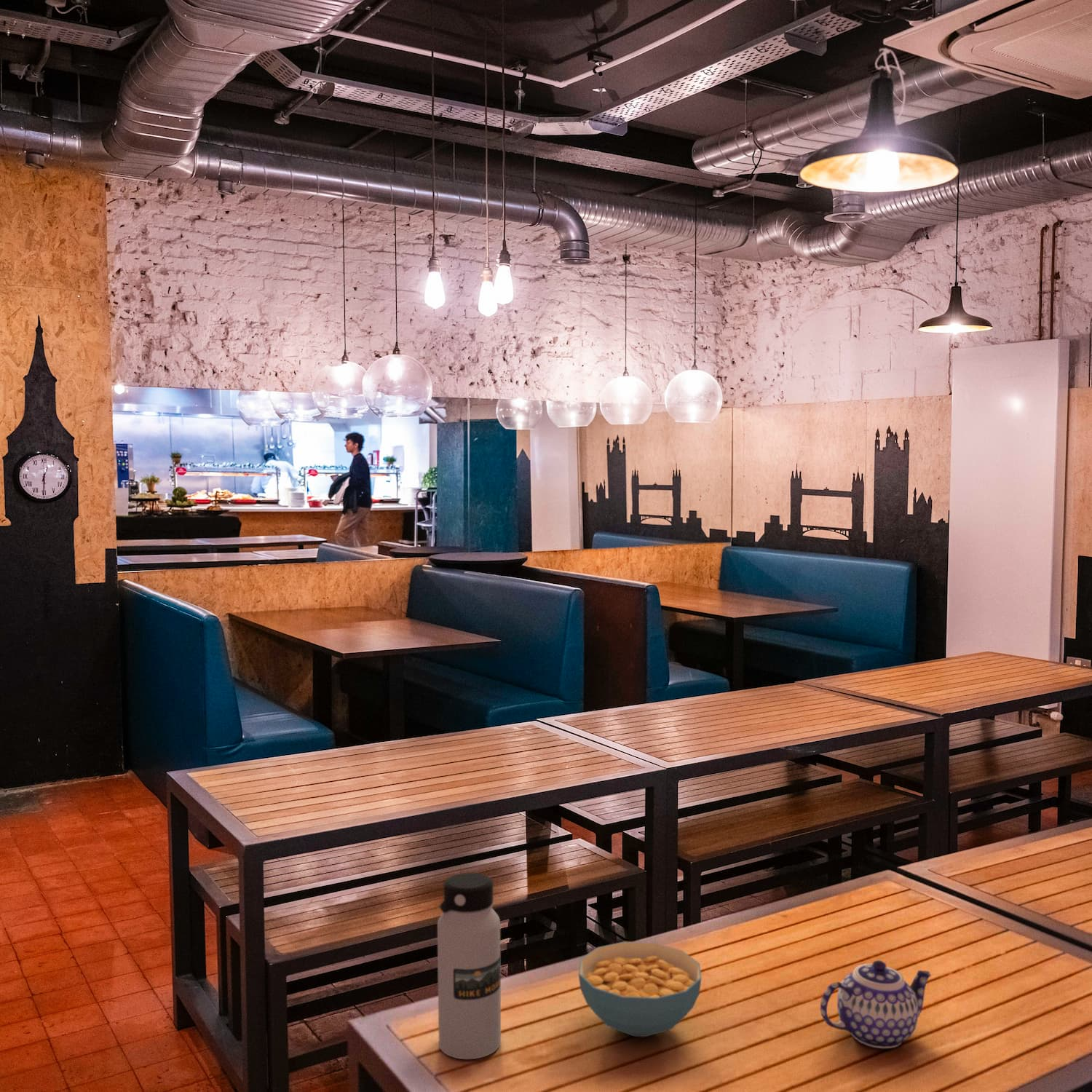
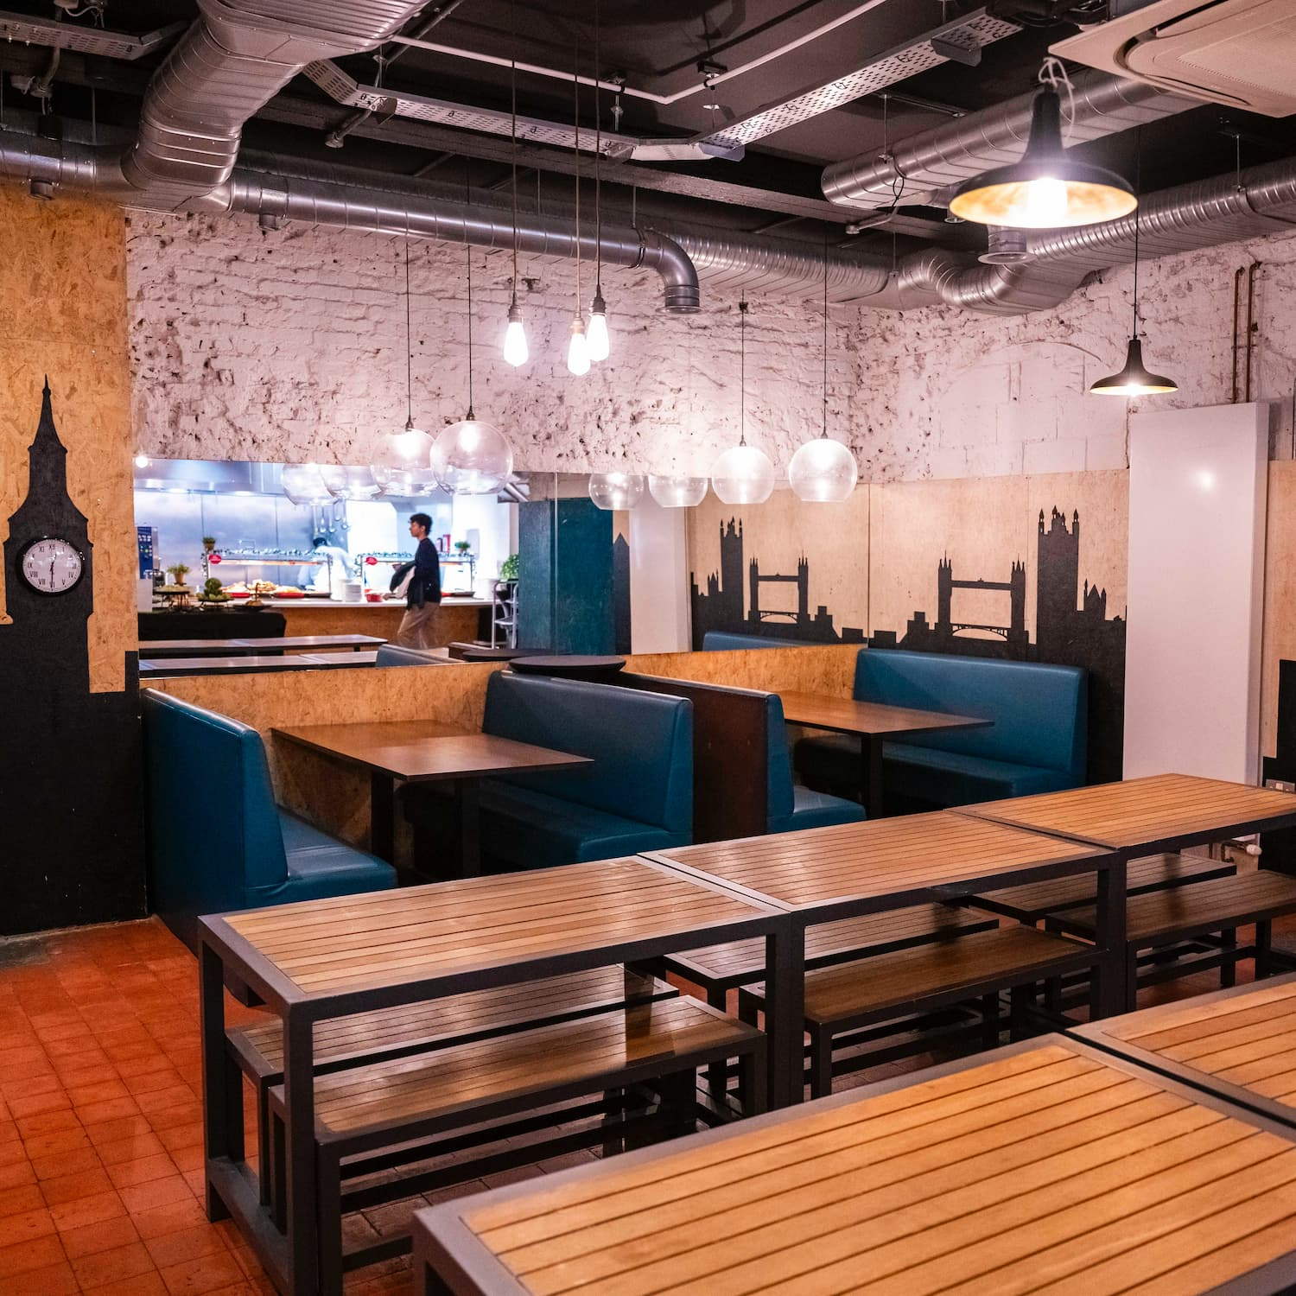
- cereal bowl [578,941,703,1037]
- teapot [820,960,932,1049]
- water bottle [437,872,502,1060]
